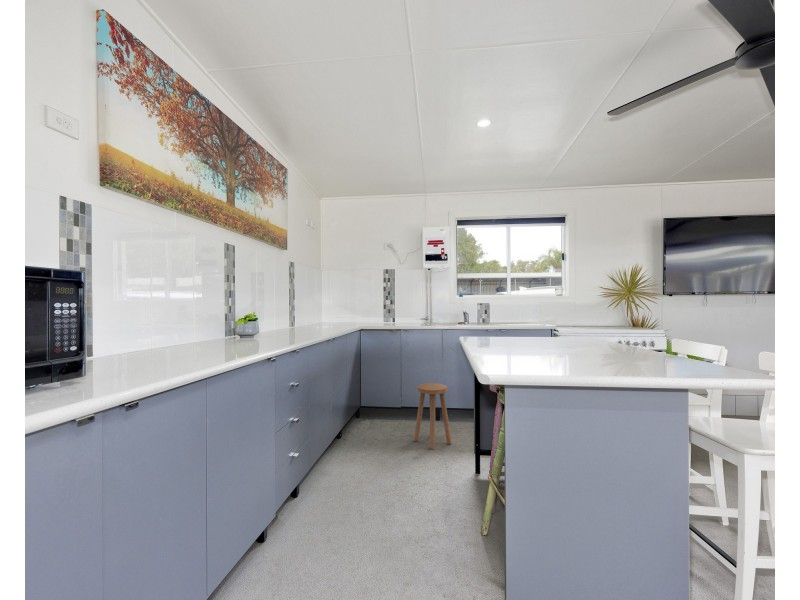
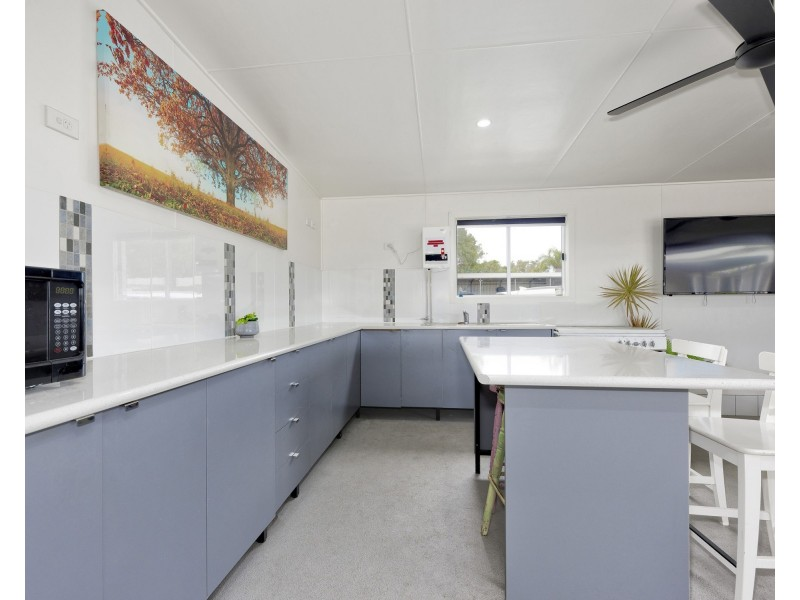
- stool [413,382,453,450]
